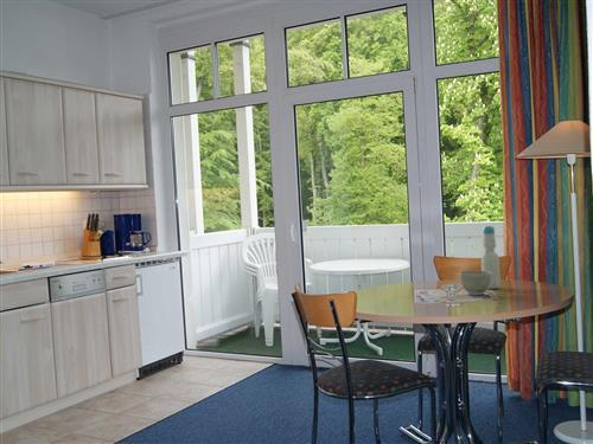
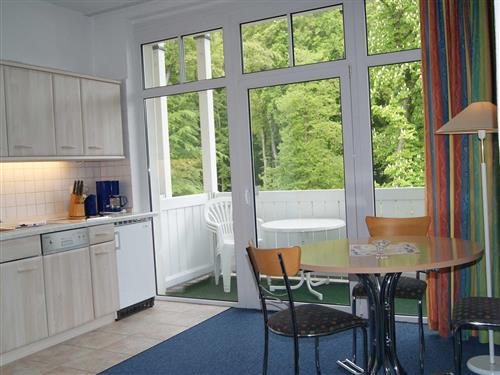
- bottle [480,224,502,290]
- bowl [458,270,491,296]
